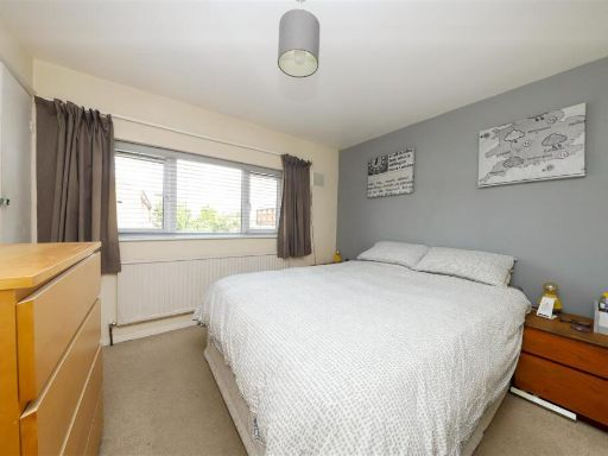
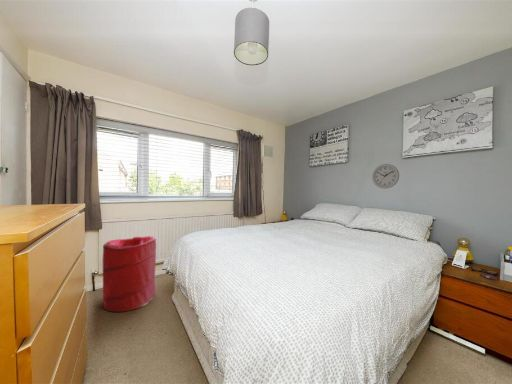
+ wall clock [371,163,400,190]
+ laundry hamper [102,235,157,313]
